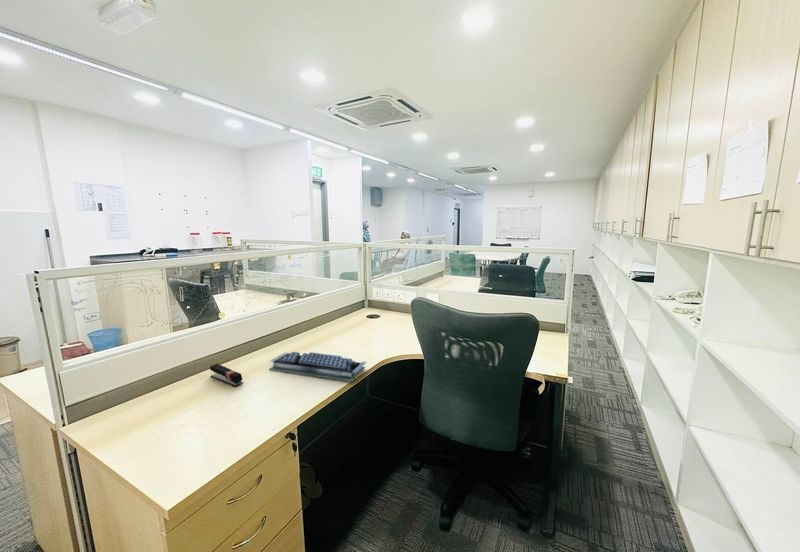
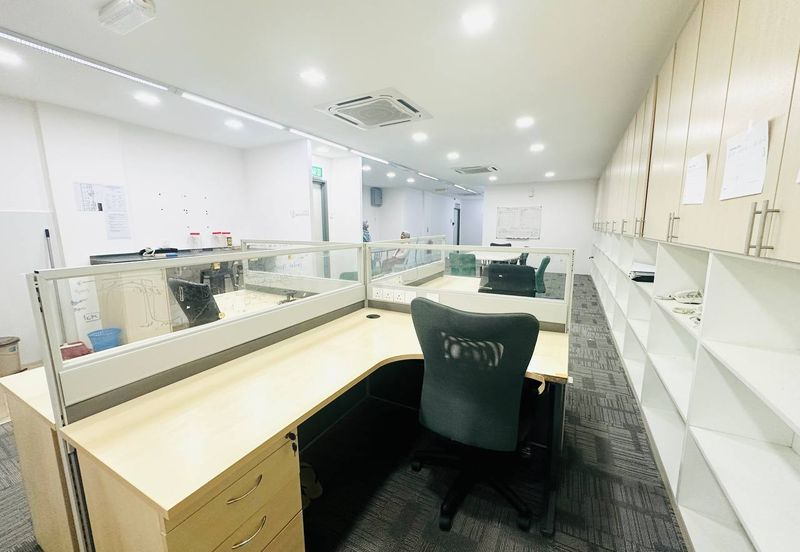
- stapler [209,363,244,388]
- computer keyboard [268,351,368,382]
